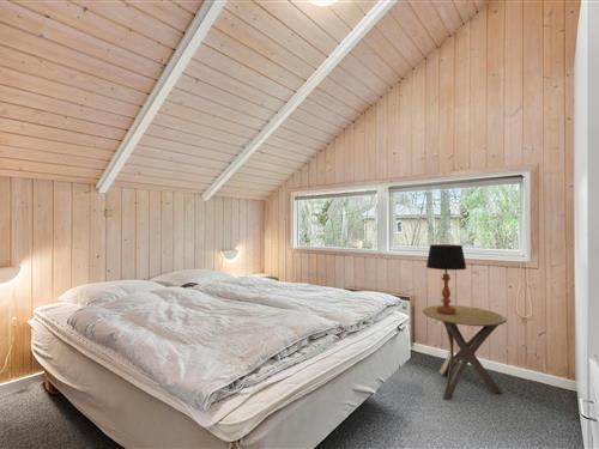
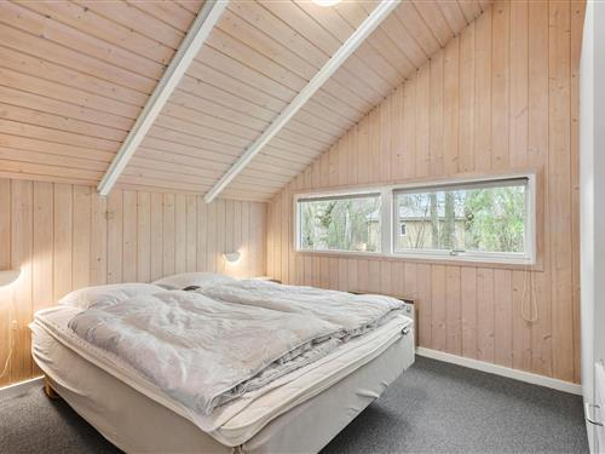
- side table [422,304,508,401]
- table lamp [425,243,467,314]
